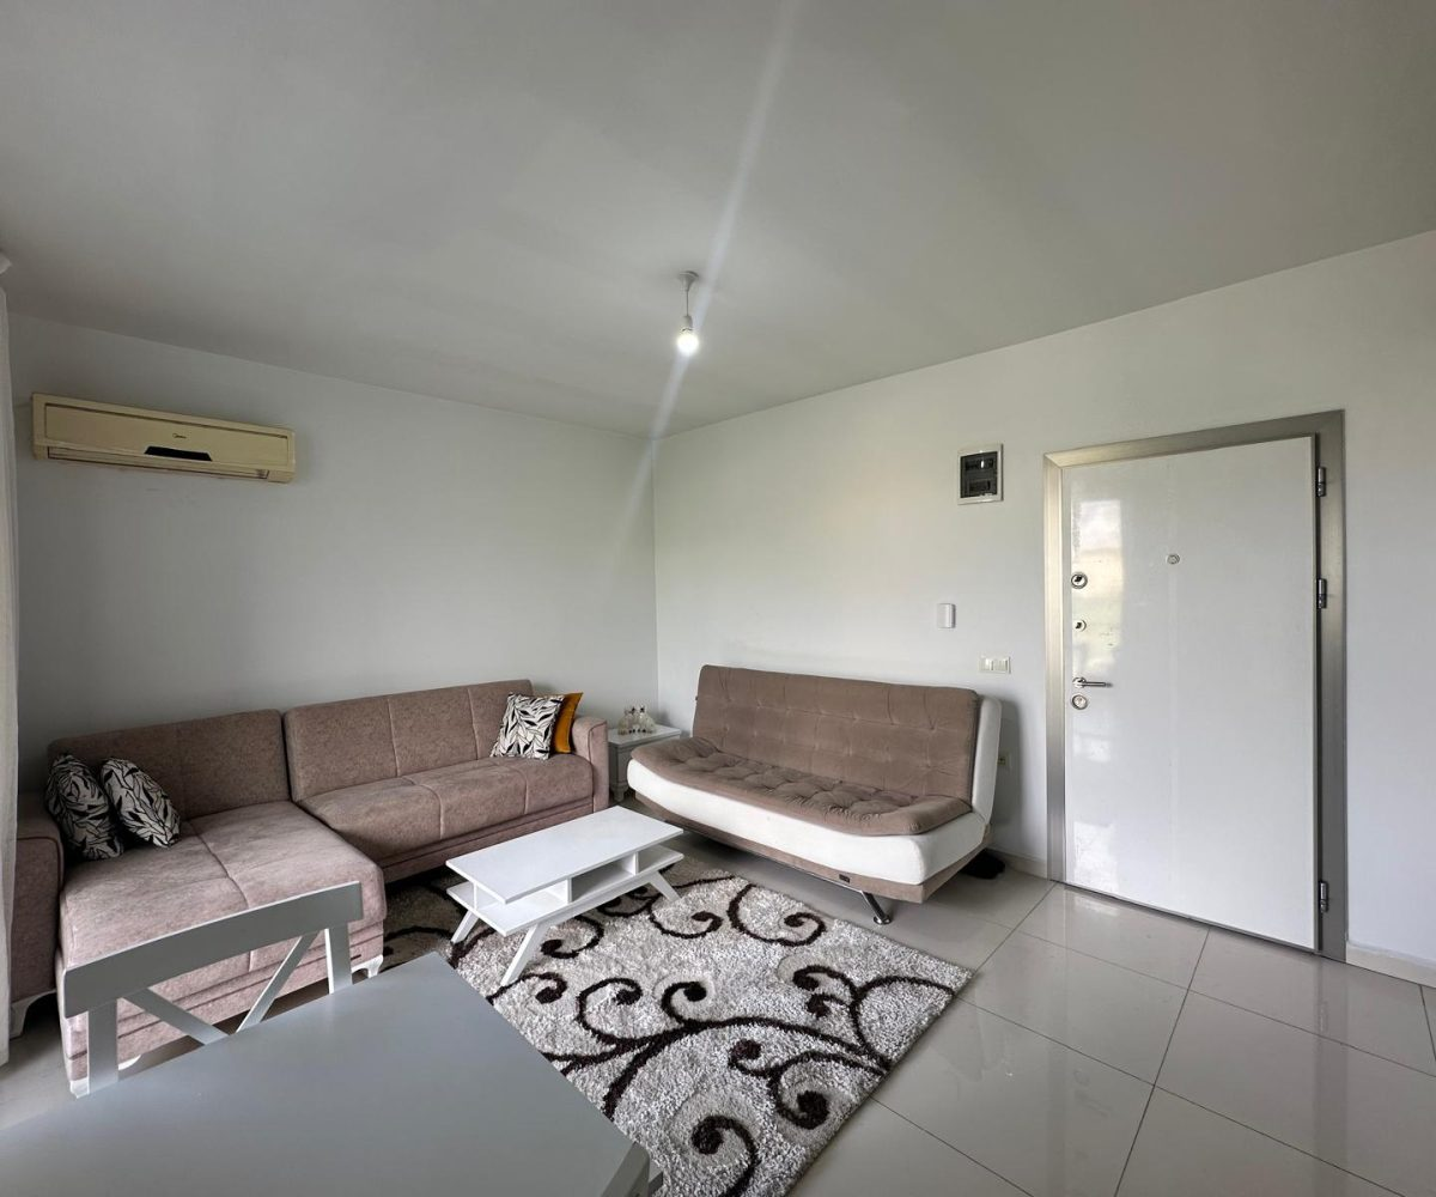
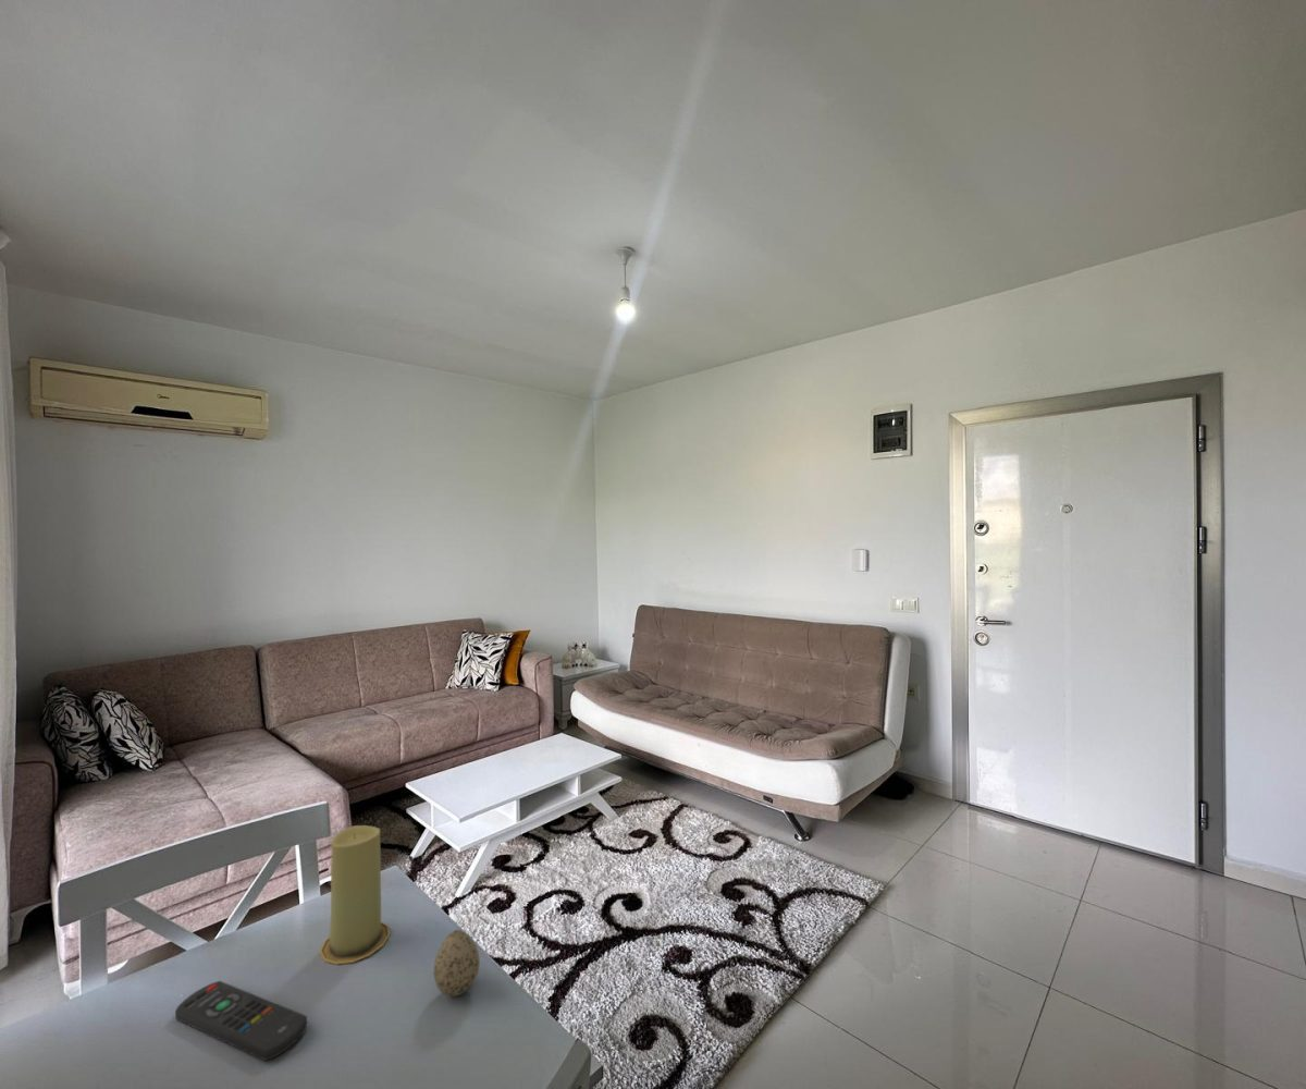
+ decorative egg [433,929,481,998]
+ remote control [174,980,308,1062]
+ candle [319,824,391,966]
